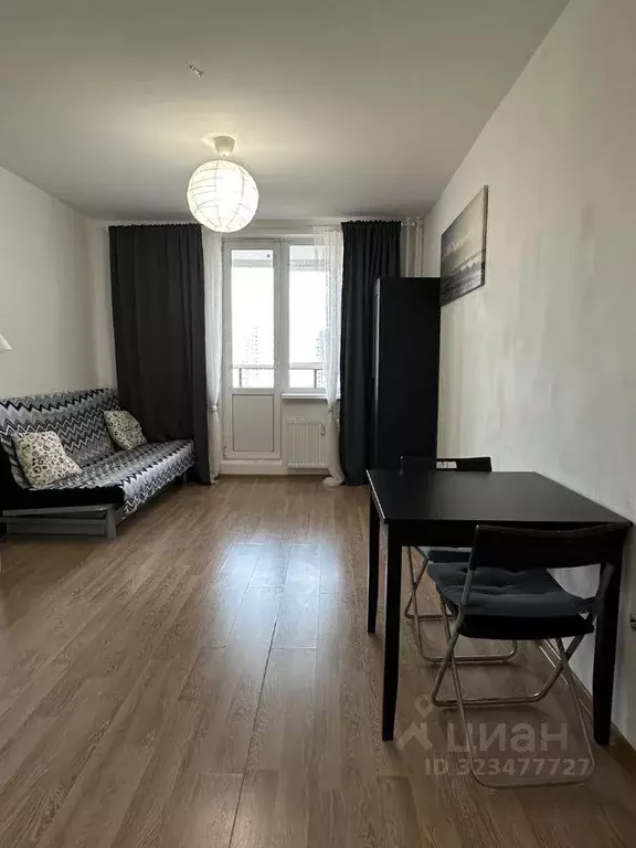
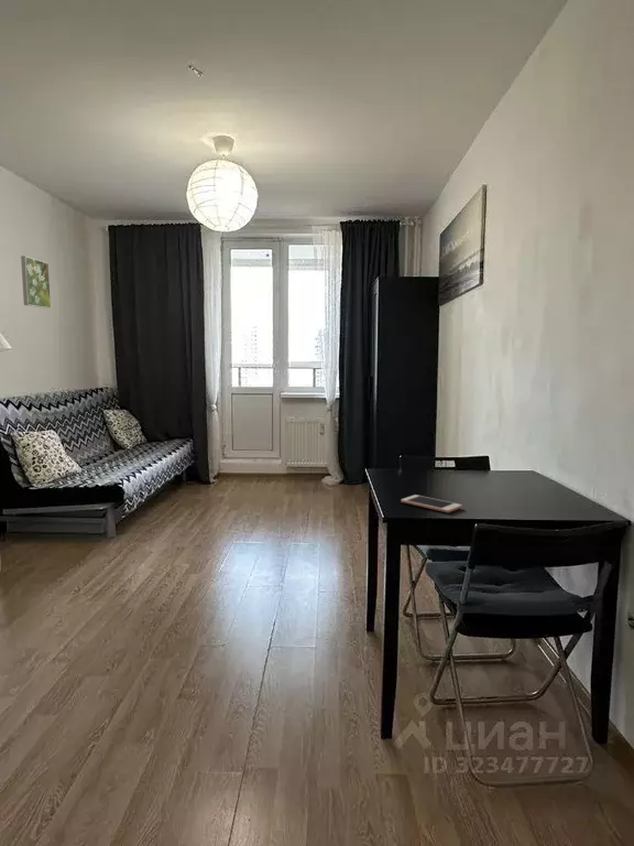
+ cell phone [400,494,463,513]
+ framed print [20,254,52,310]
